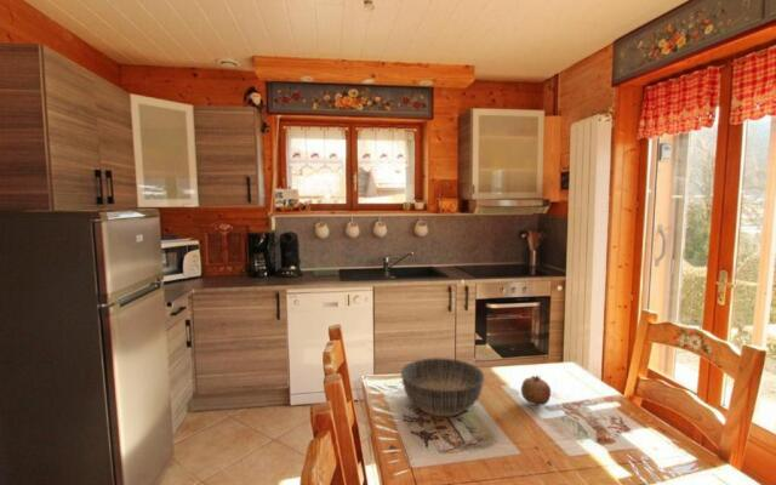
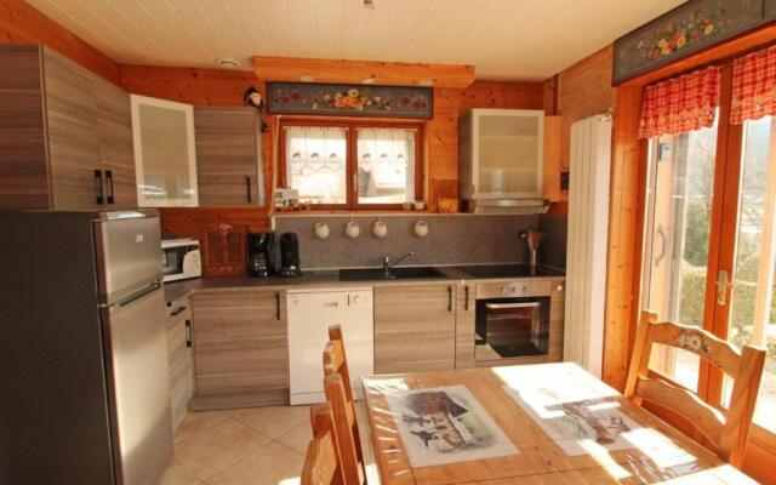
- fruit [520,375,552,407]
- bowl [400,356,485,417]
